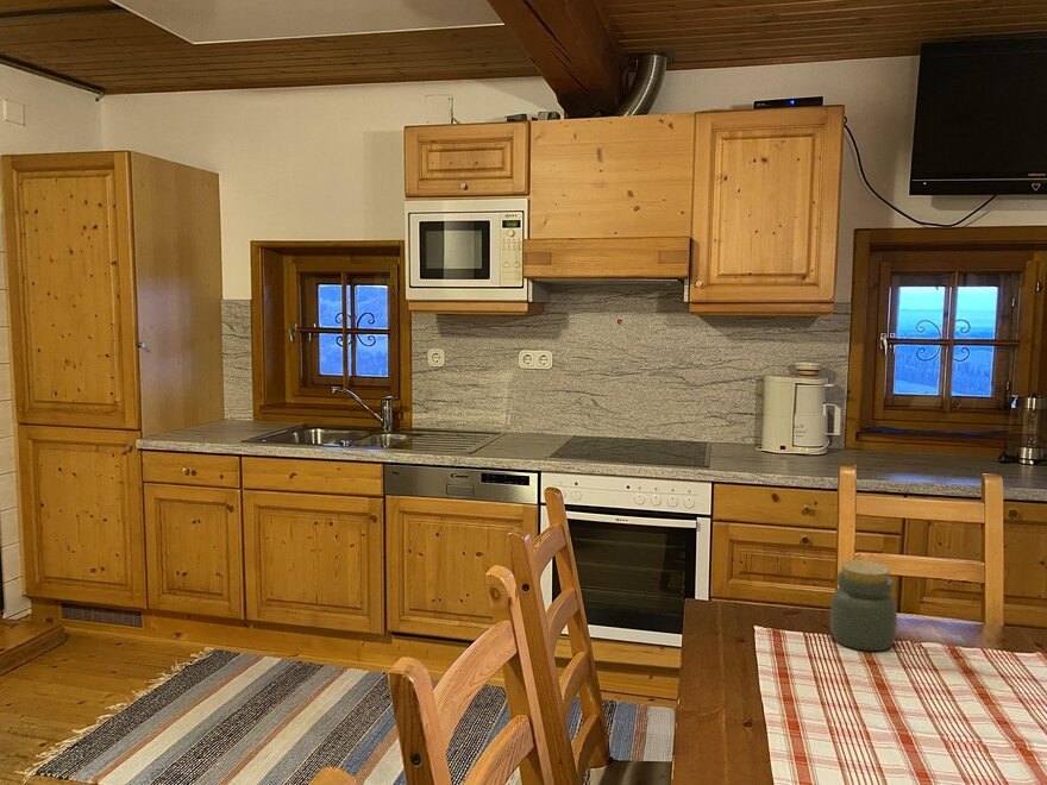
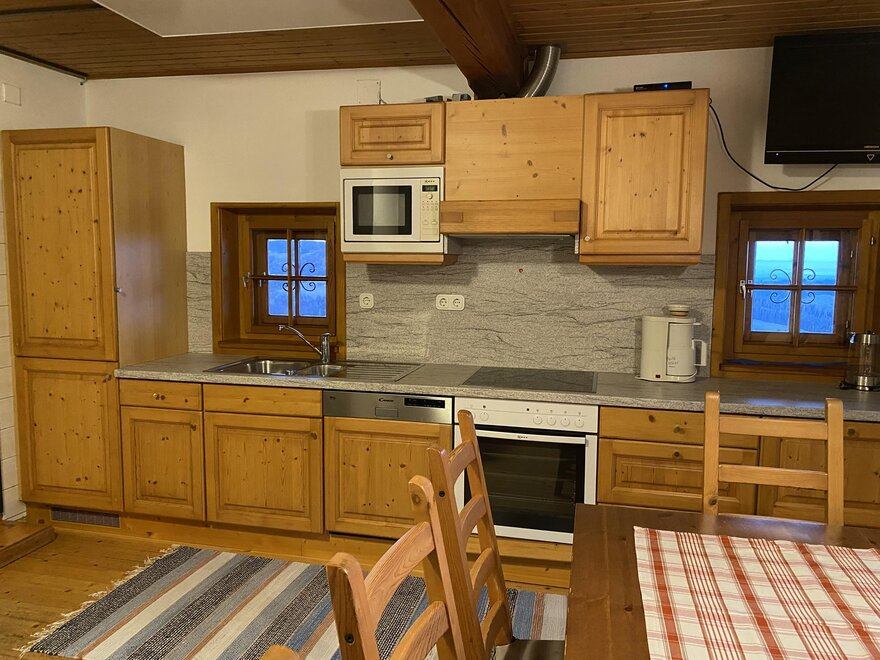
- jar [829,559,898,652]
